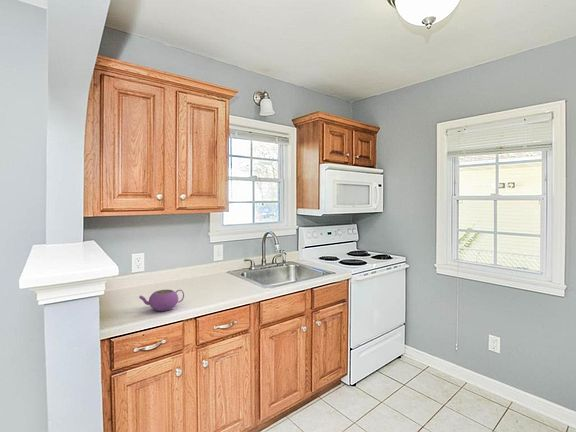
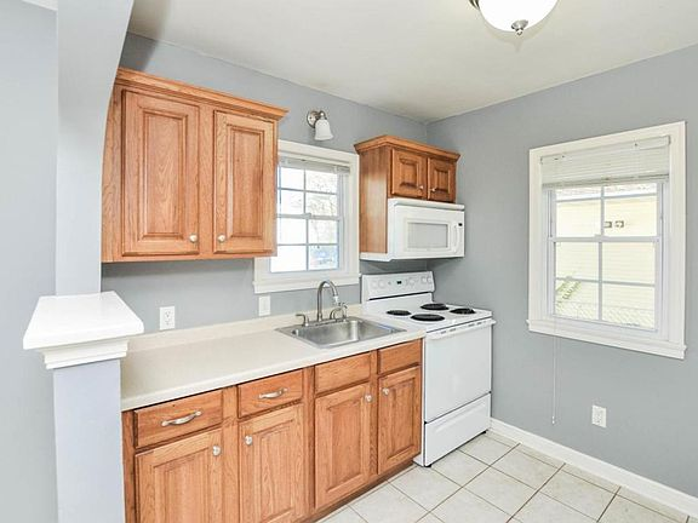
- teapot [138,289,185,312]
